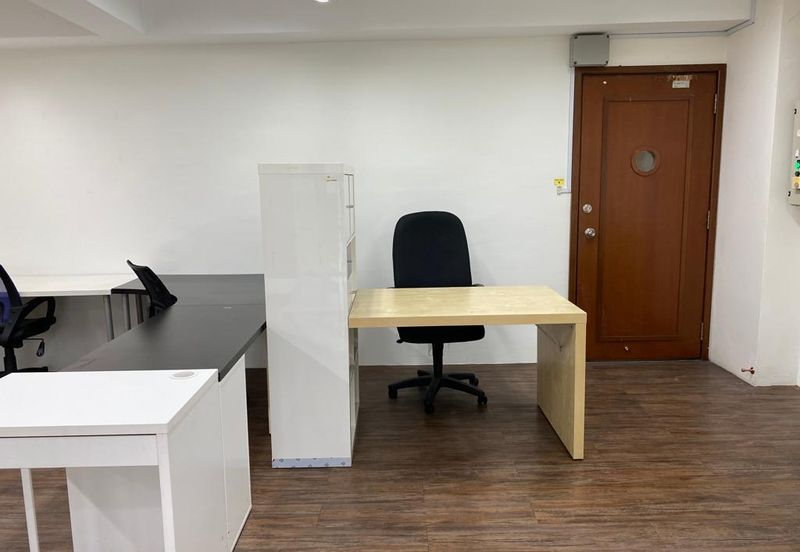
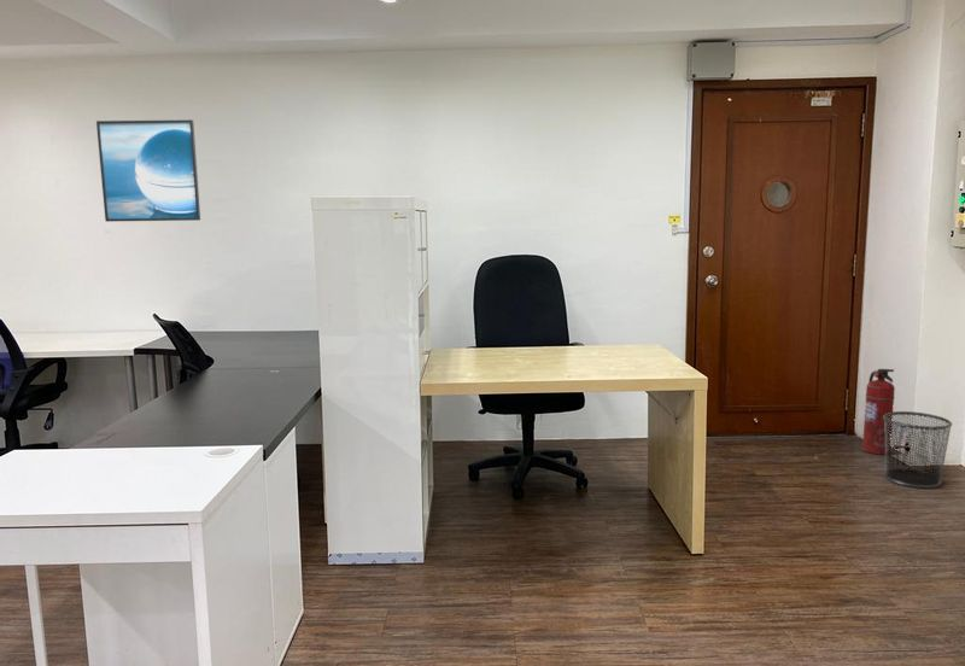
+ waste bin [883,410,953,489]
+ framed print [95,118,201,223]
+ fire extinguisher [861,368,896,456]
